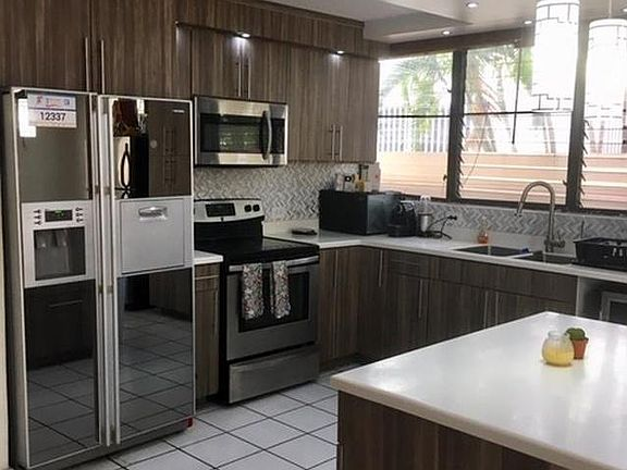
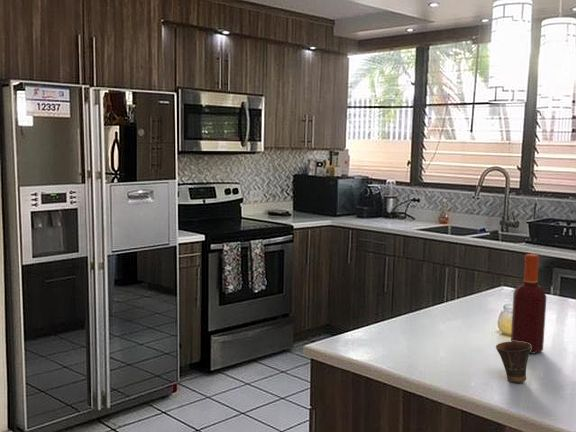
+ bottle [510,253,547,354]
+ cup [495,341,531,383]
